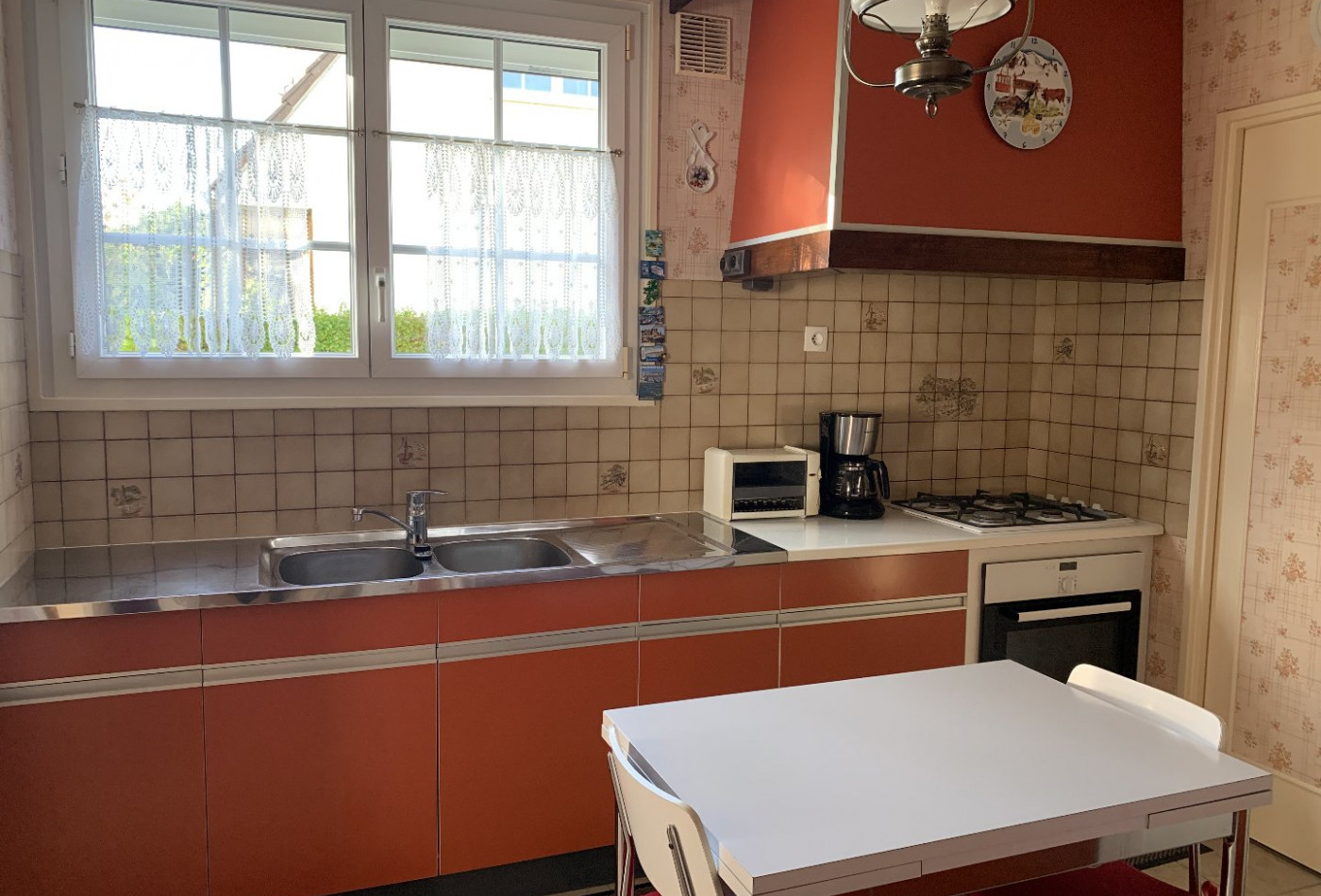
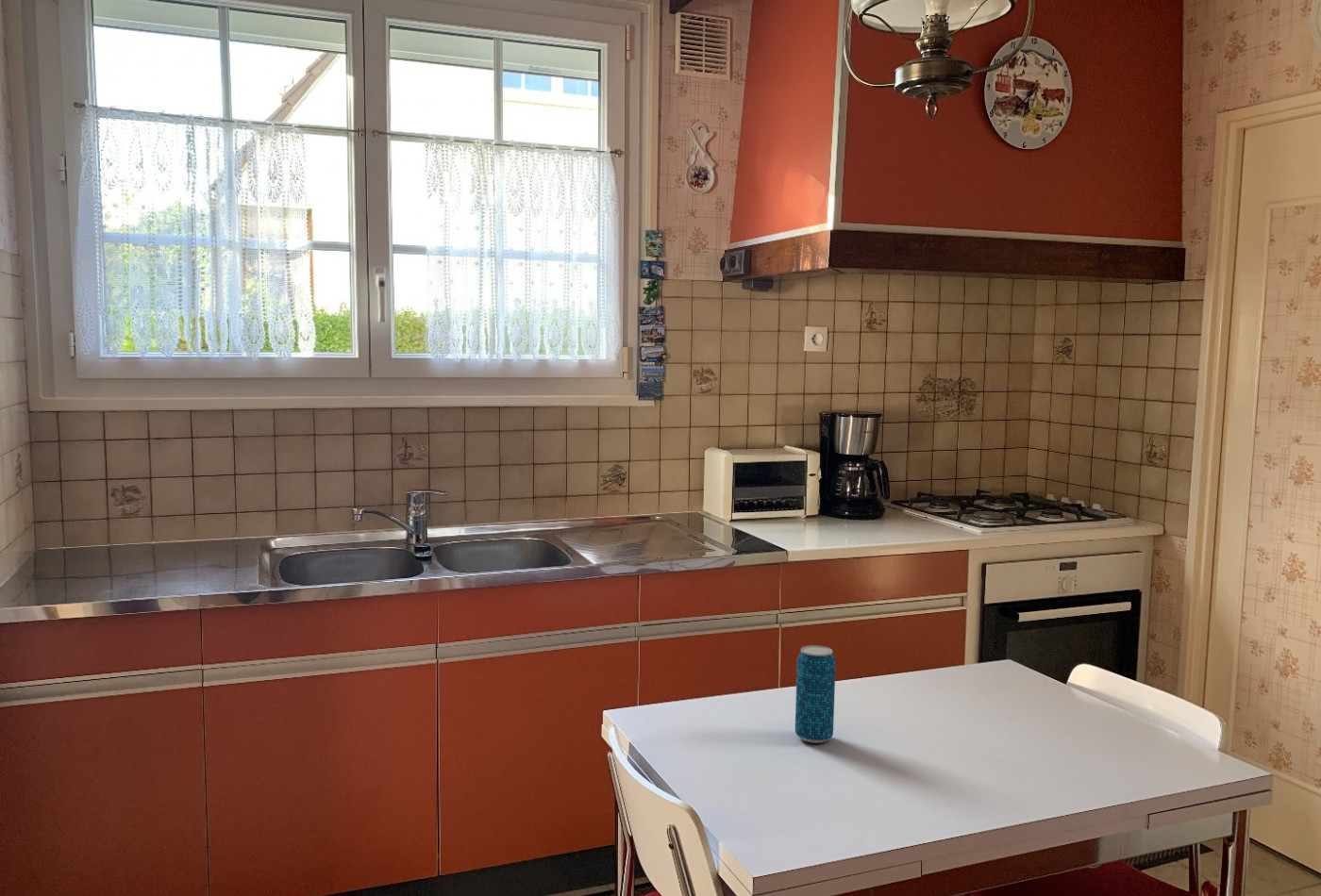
+ beverage can [794,644,837,744]
